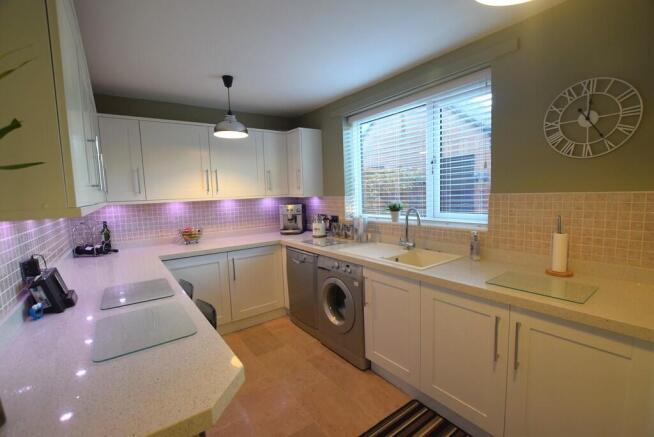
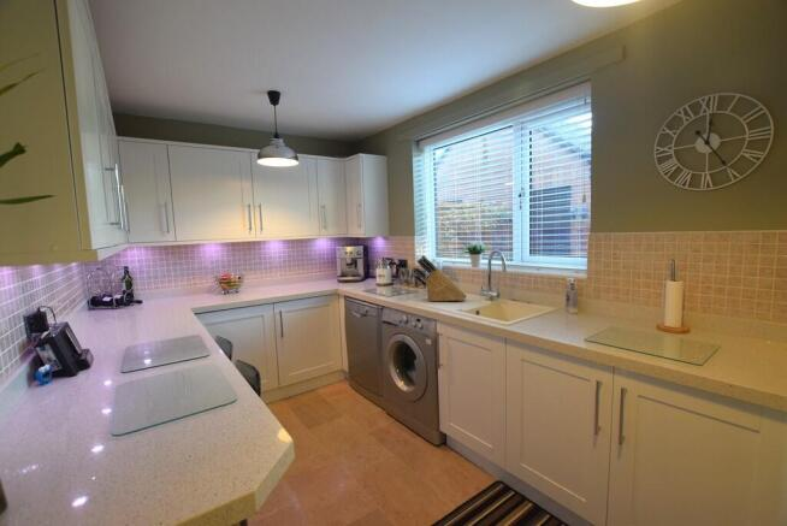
+ knife block [412,254,468,302]
